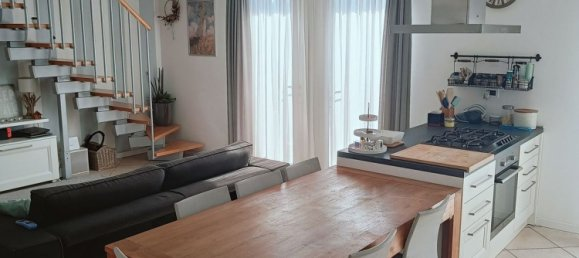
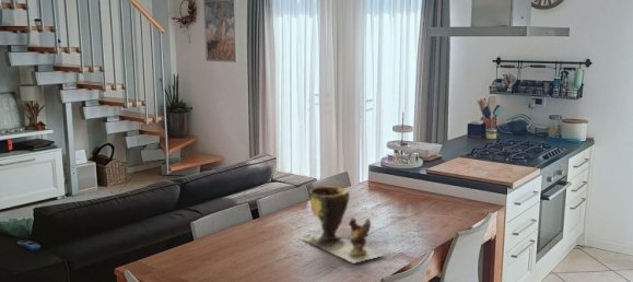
+ clay pot [300,185,386,265]
